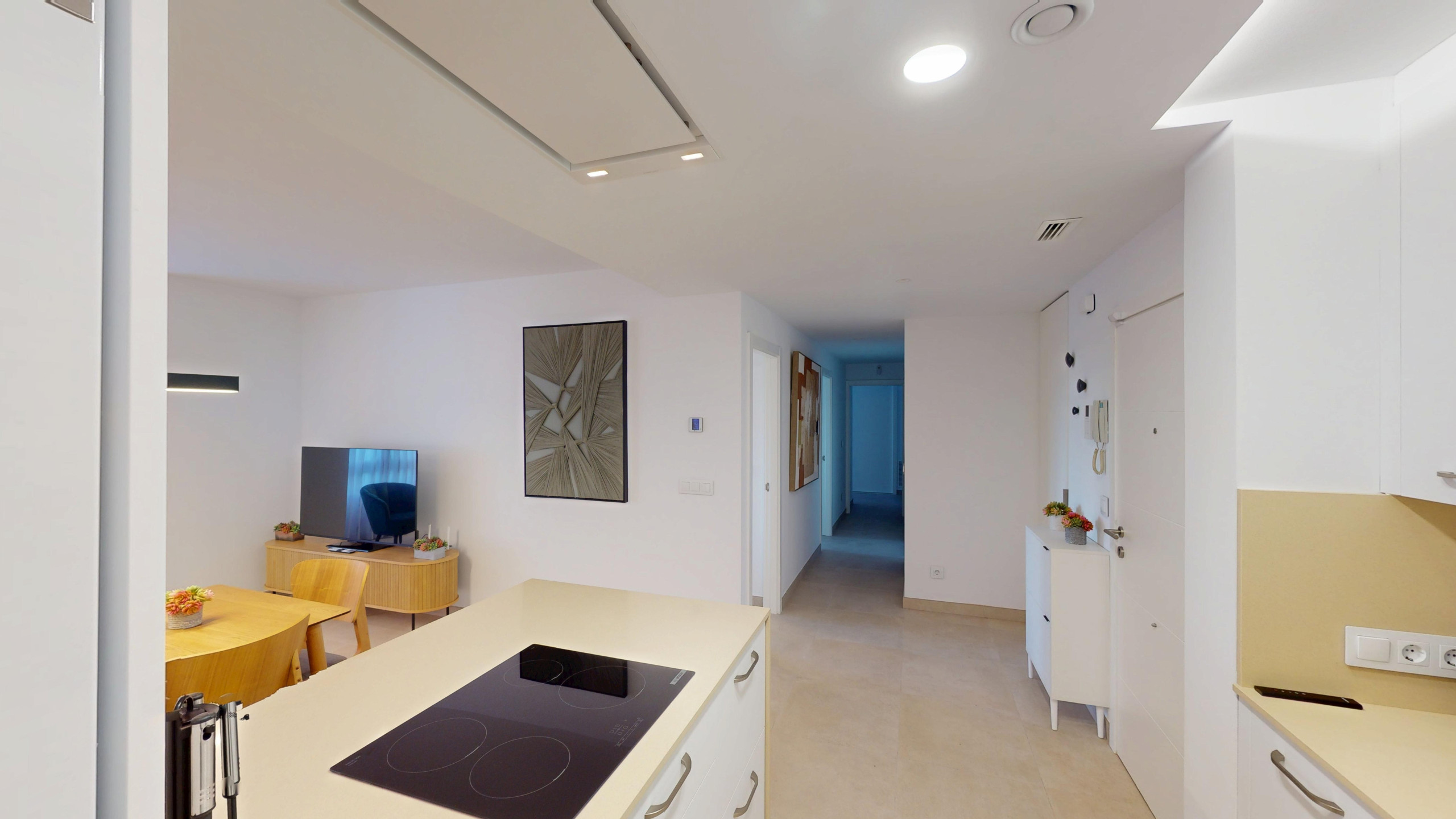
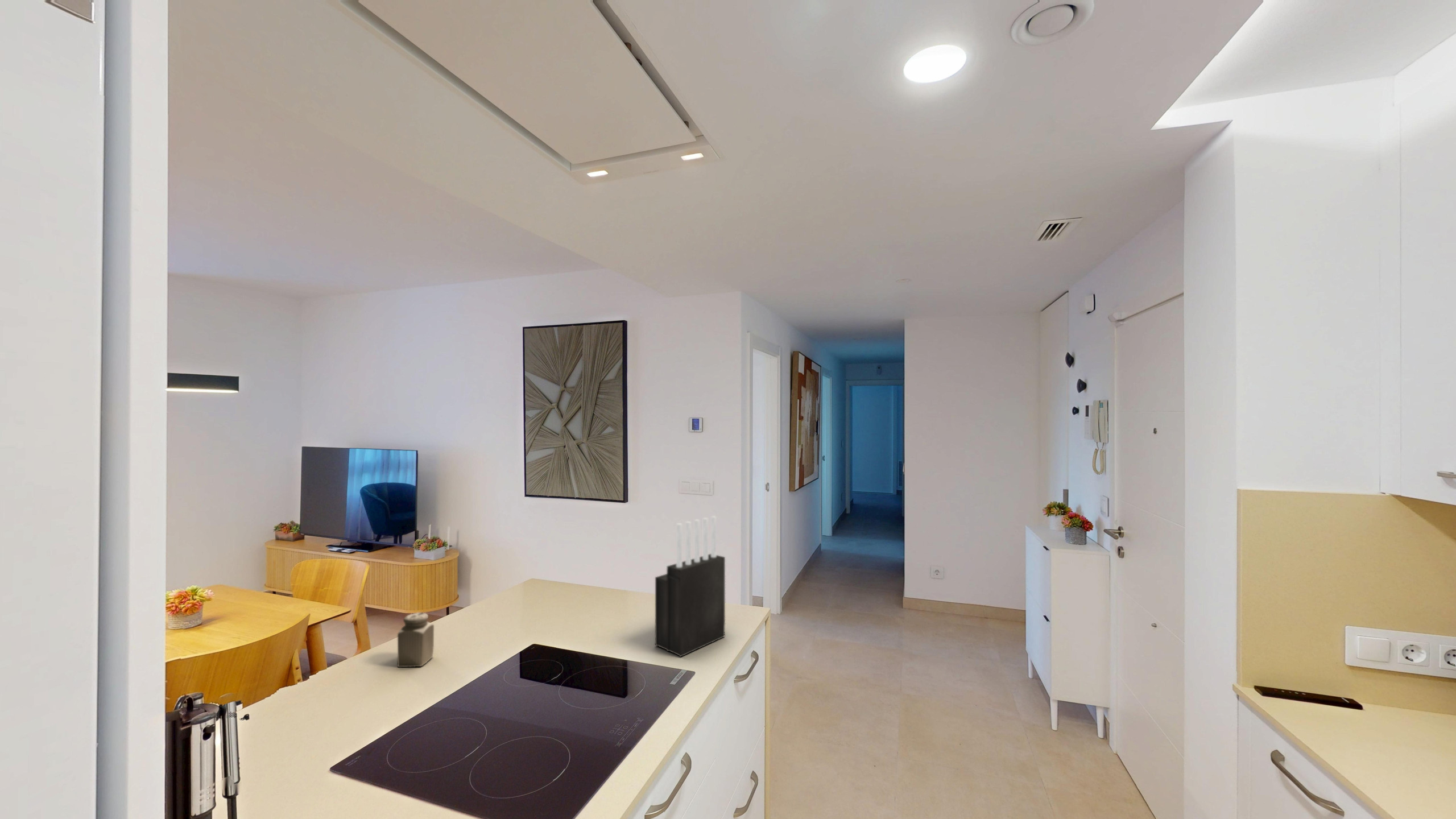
+ knife block [655,516,726,657]
+ salt shaker [397,612,435,668]
